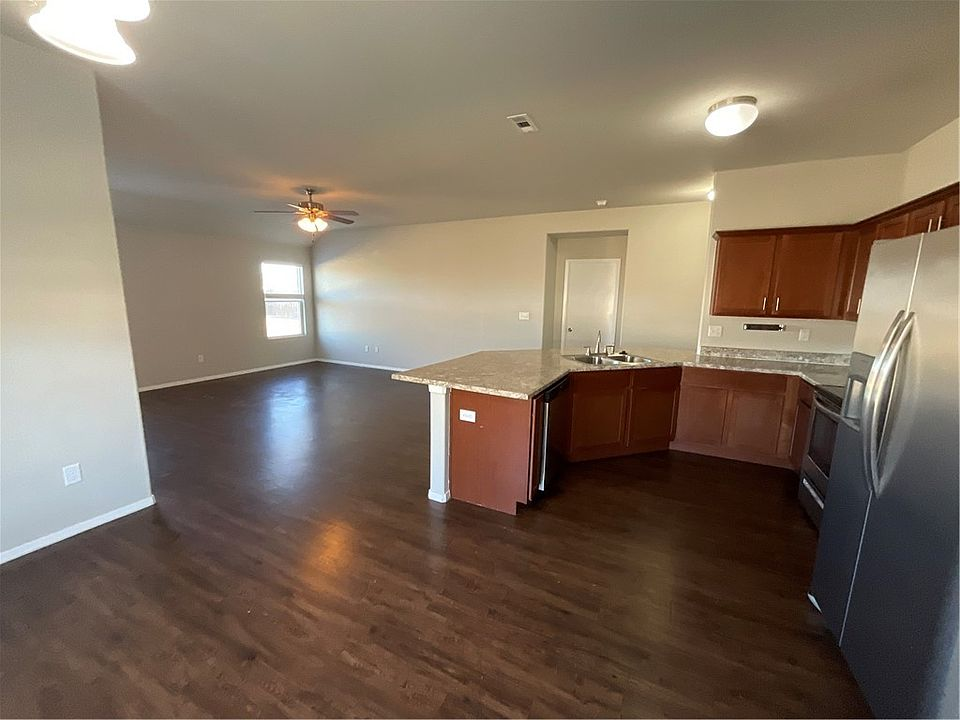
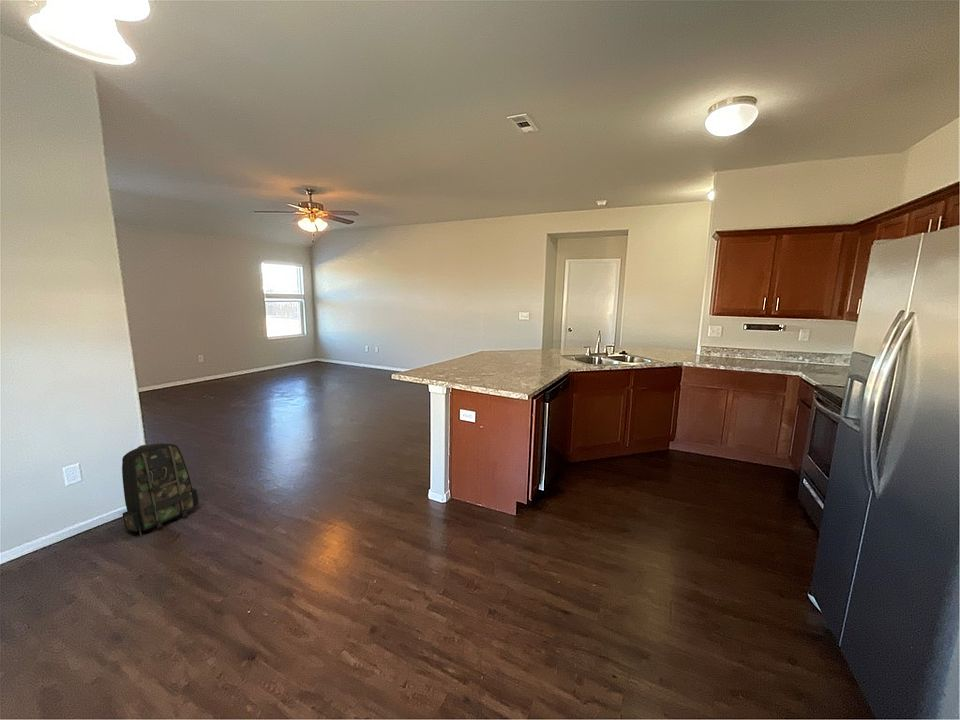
+ backpack [121,442,200,538]
